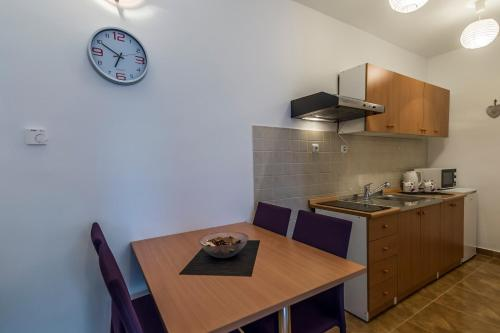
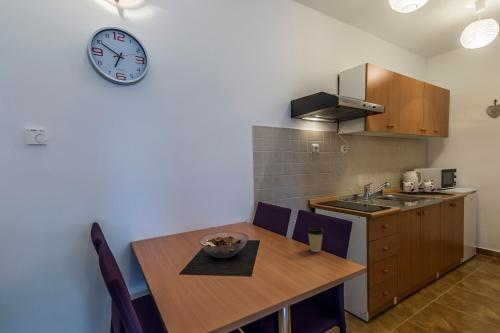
+ coffee cup [306,227,325,253]
